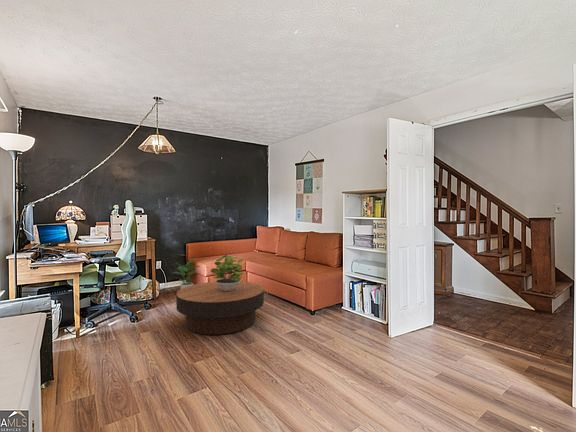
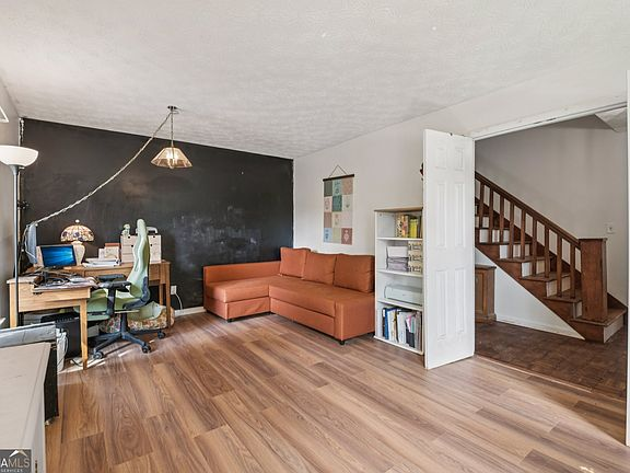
- potted plant [172,257,201,289]
- coffee table [175,280,265,336]
- potted plant [210,254,244,292]
